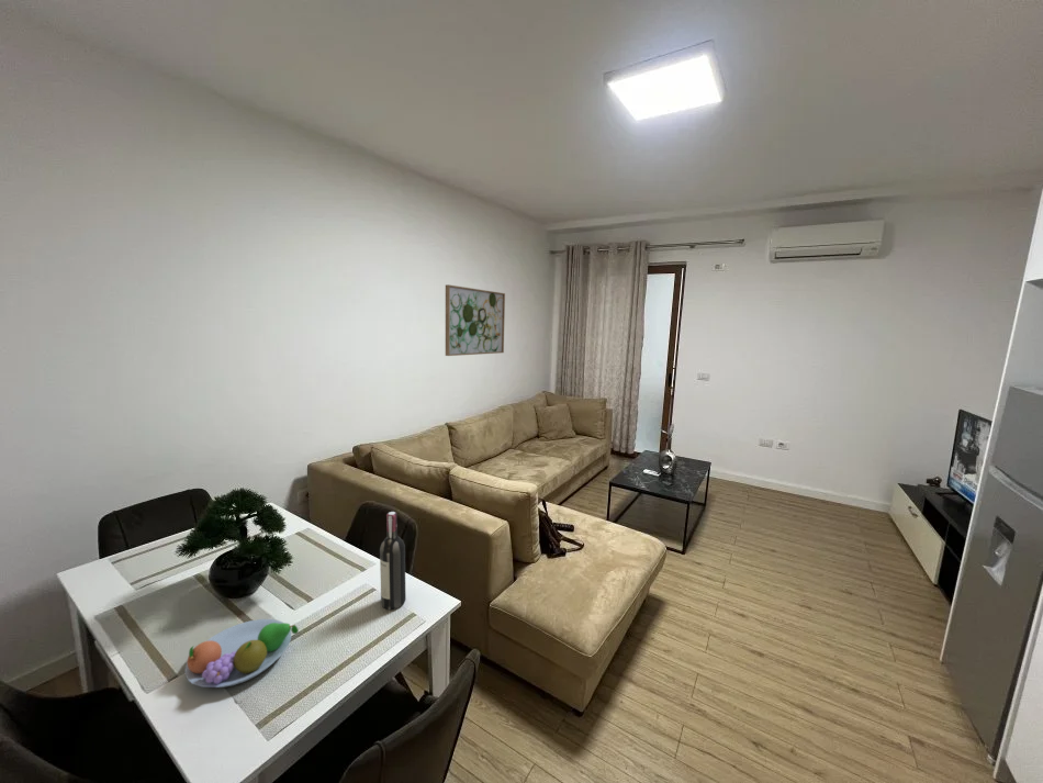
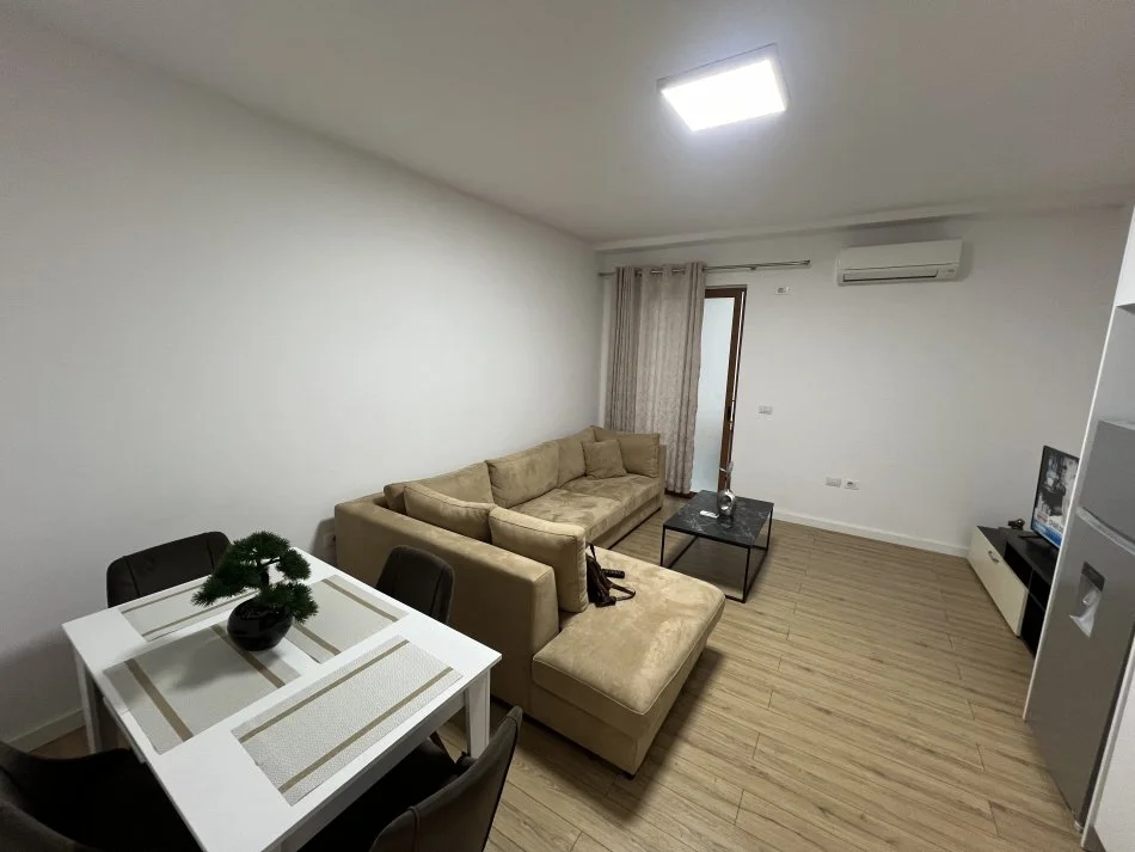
- wine bottle [379,511,407,611]
- wall art [445,283,506,357]
- fruit bowl [183,618,300,689]
